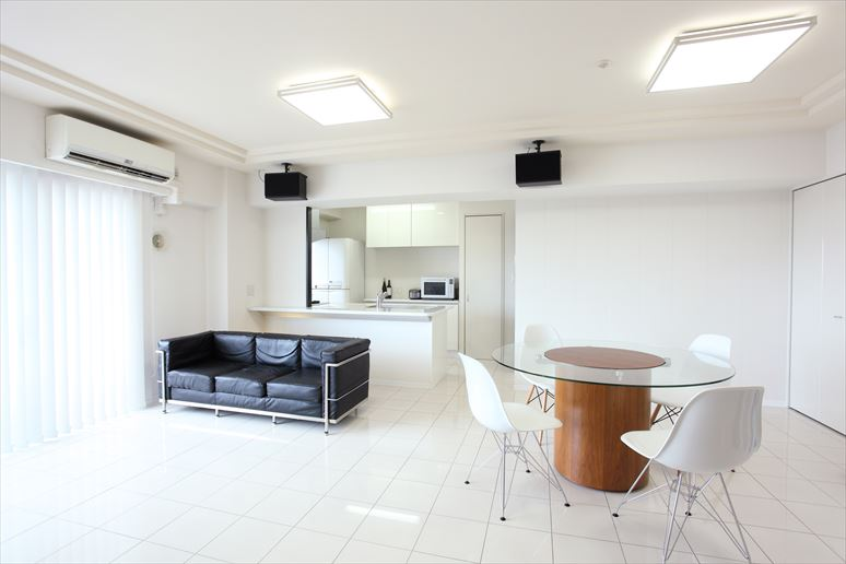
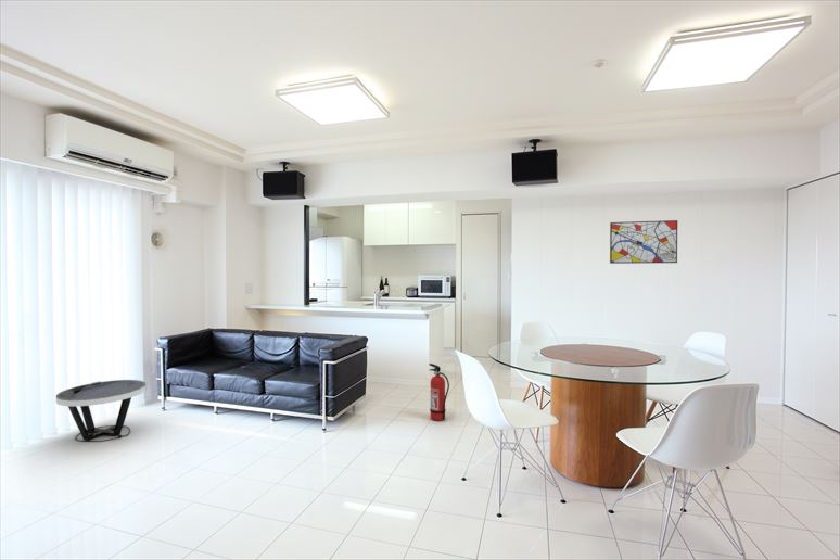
+ fire extinguisher [428,362,450,422]
+ side table [55,379,148,443]
+ wall art [609,219,678,265]
